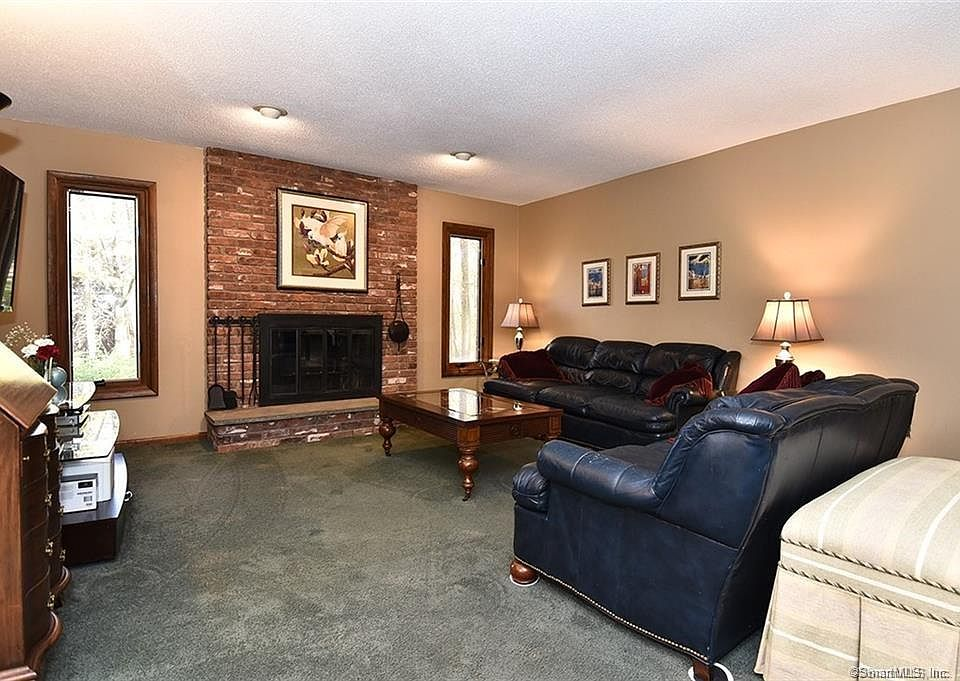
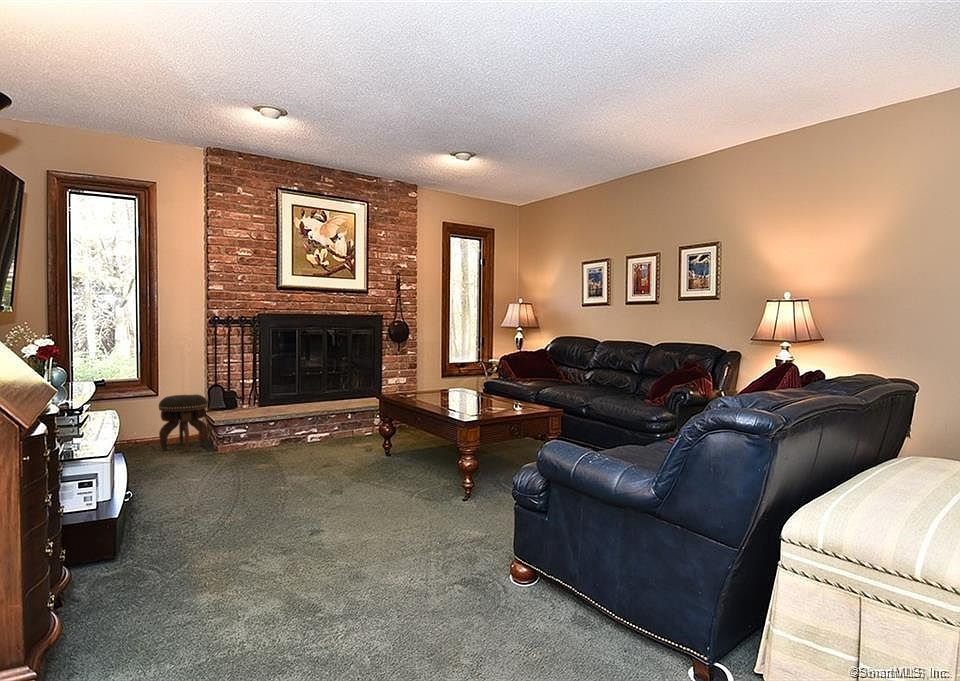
+ footstool [158,393,209,452]
